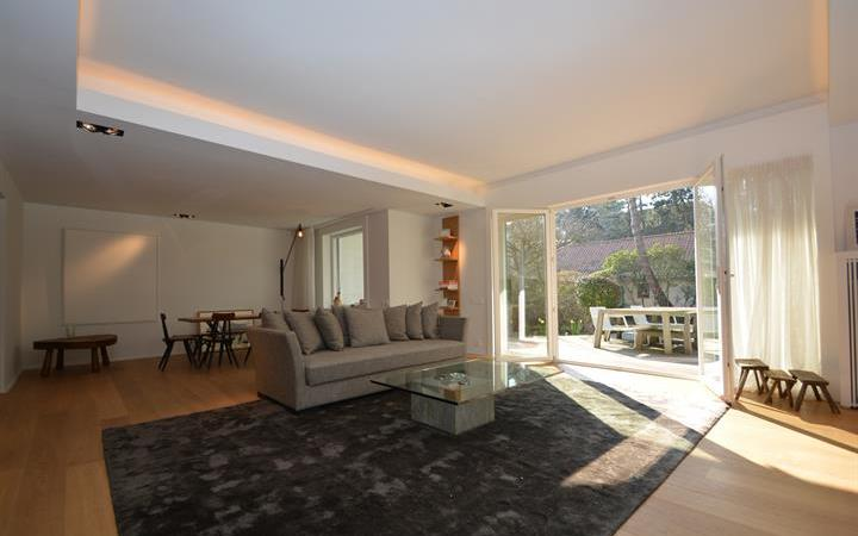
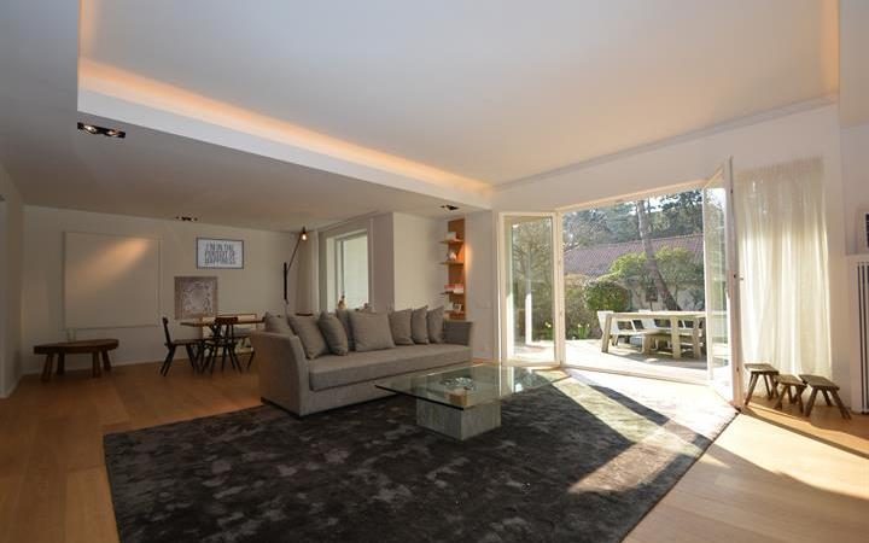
+ mirror [196,237,245,270]
+ relief panel [173,275,220,321]
